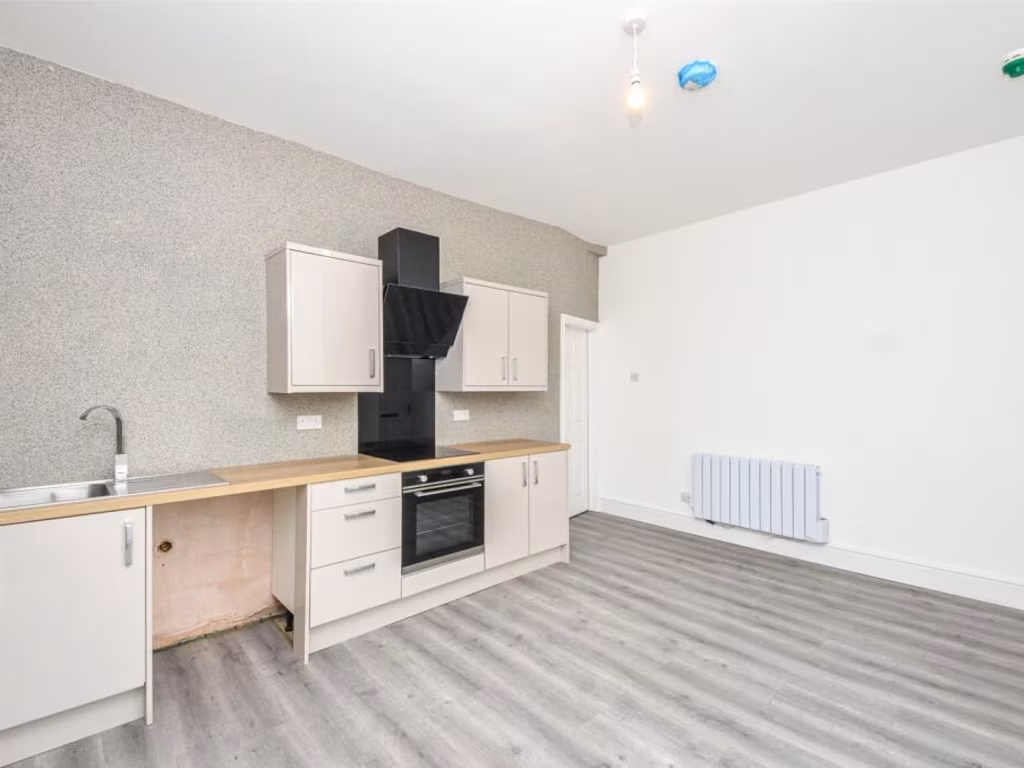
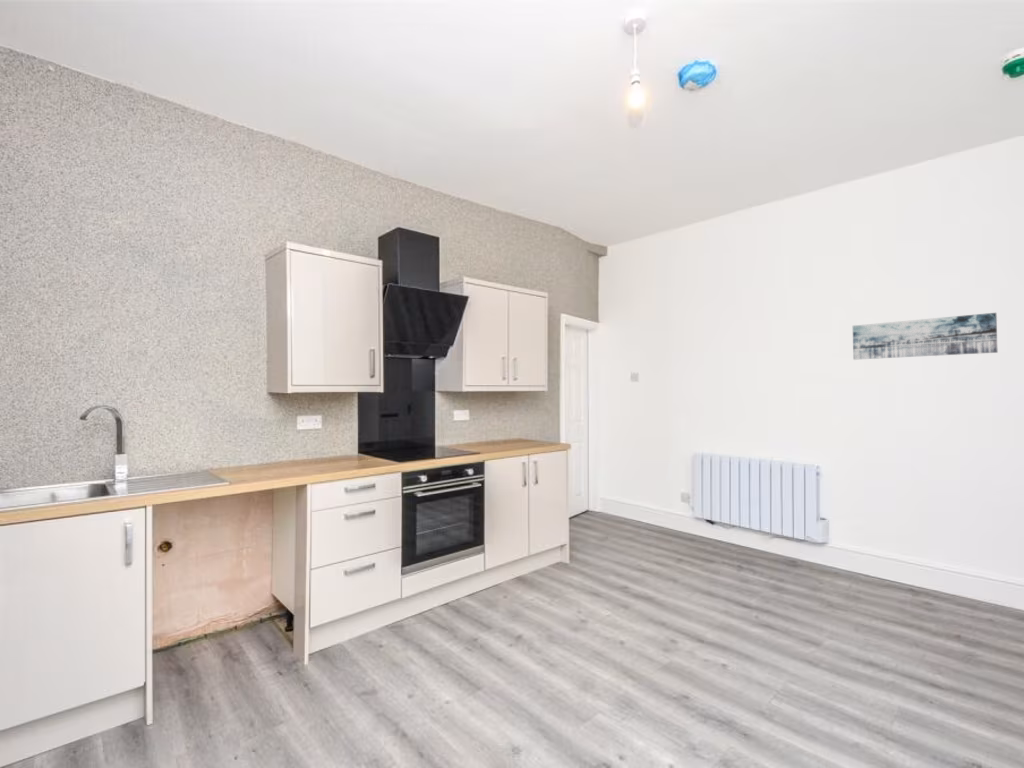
+ wall art [852,312,999,361]
